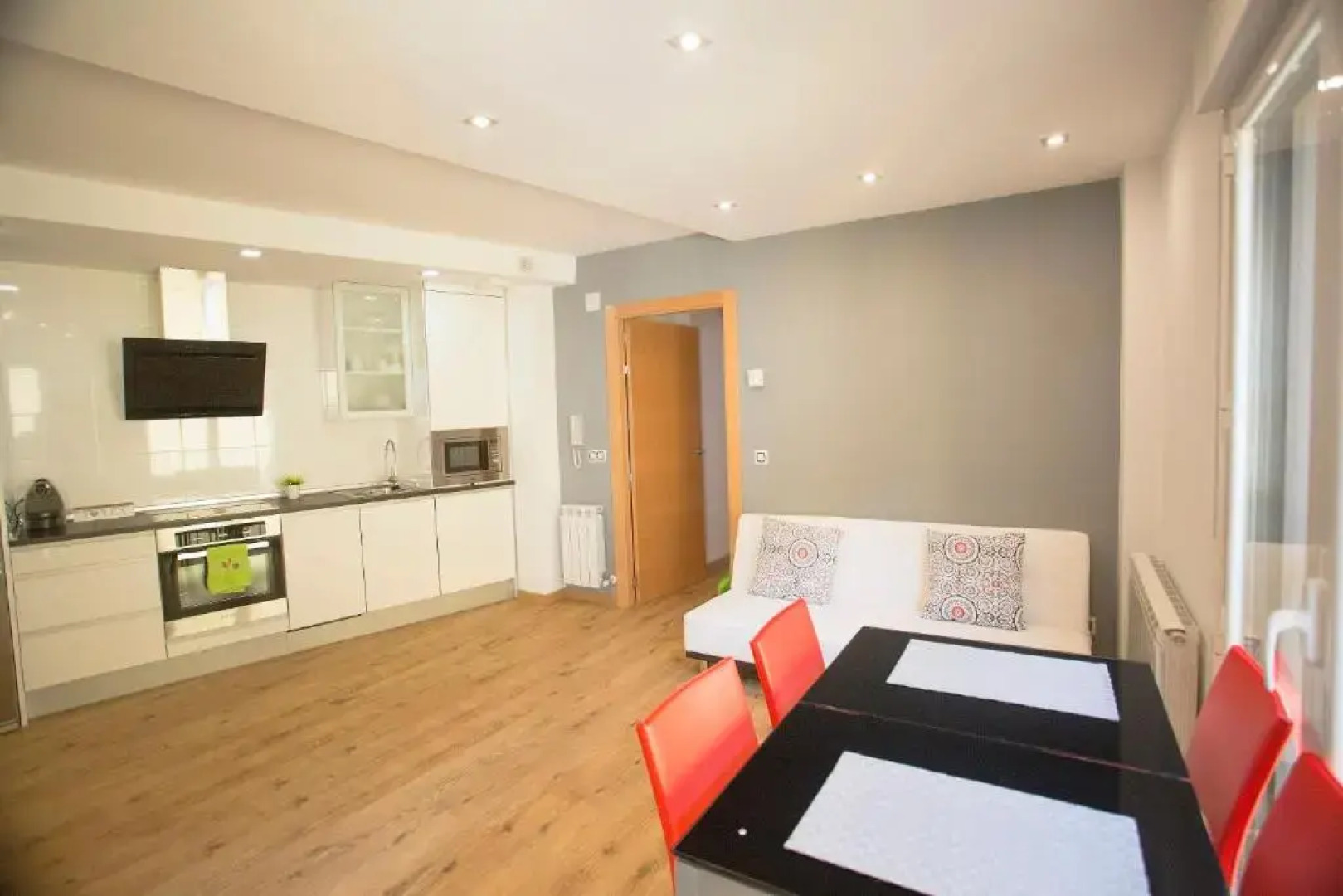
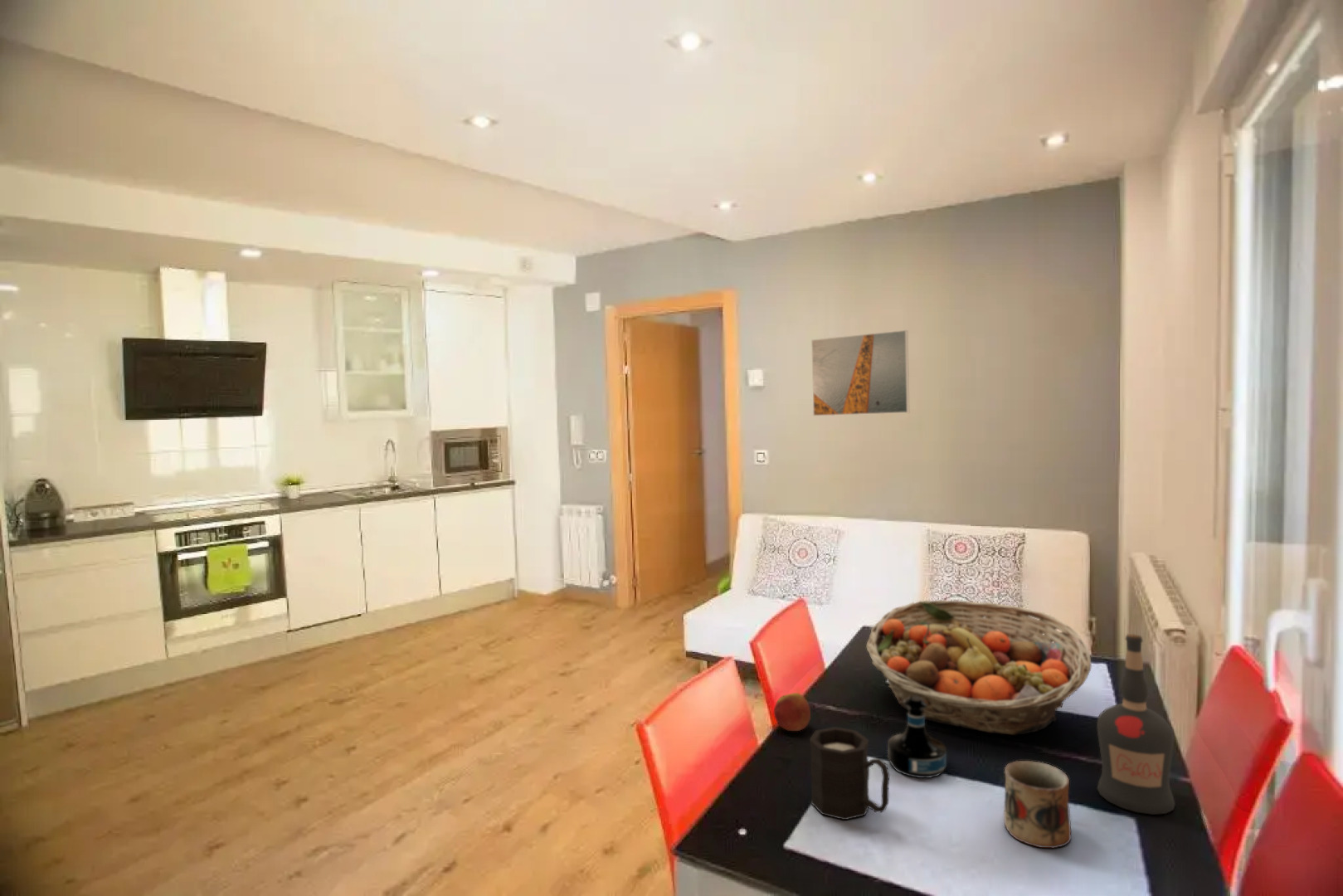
+ mug [809,726,891,821]
+ apple [773,692,811,732]
+ fruit basket [865,599,1092,736]
+ mug [1003,760,1072,849]
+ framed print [810,329,910,416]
+ liquor bottle [1096,633,1176,816]
+ tequila bottle [887,695,947,779]
